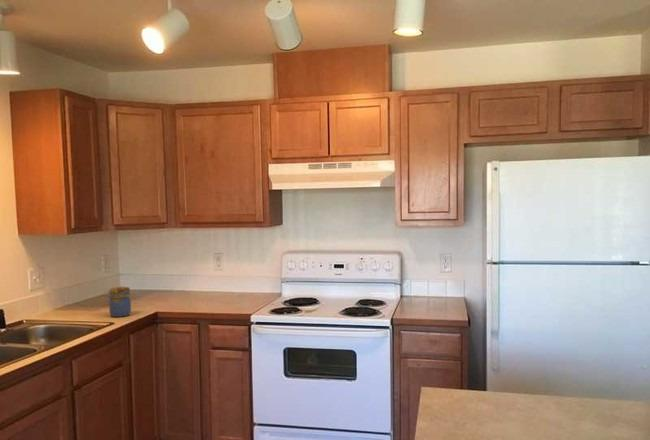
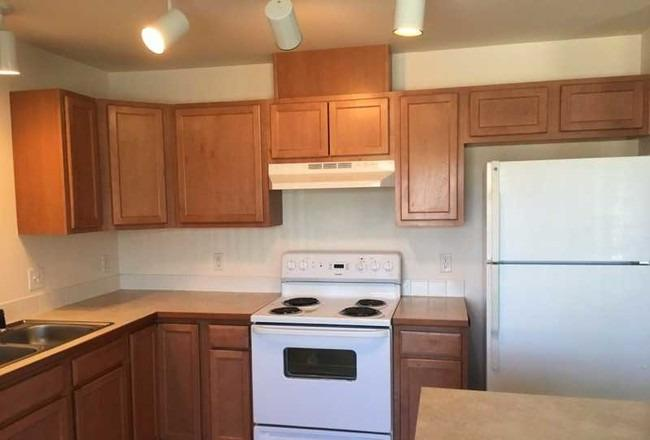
- jar [106,286,132,318]
